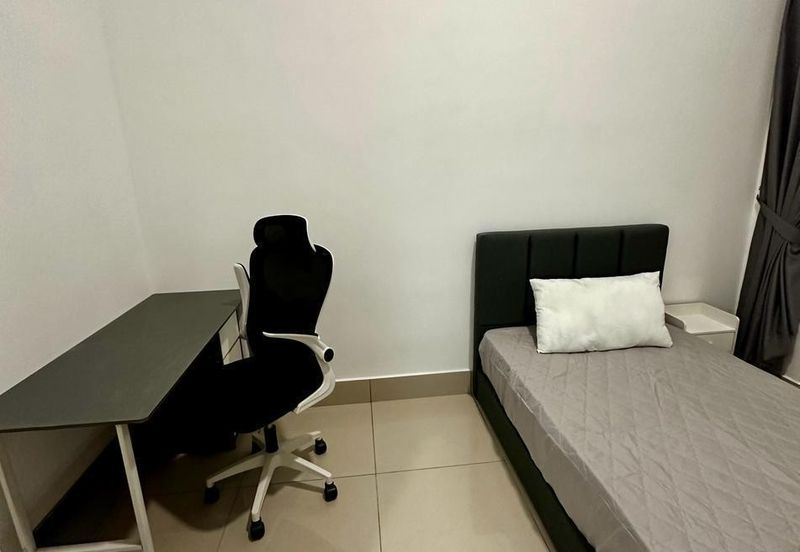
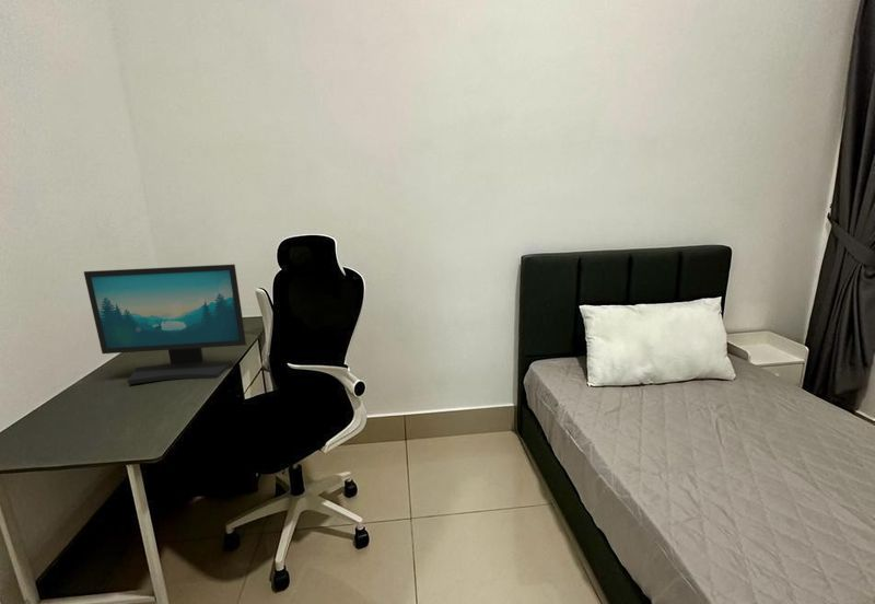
+ computer monitor [83,264,247,385]
